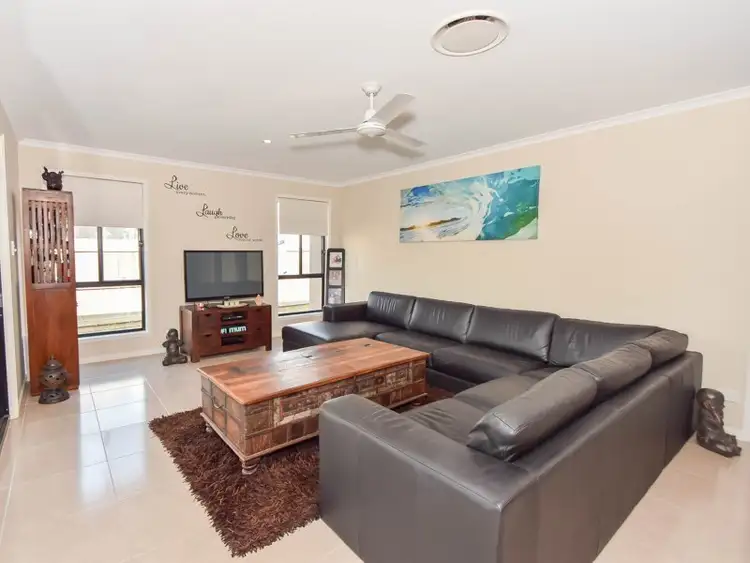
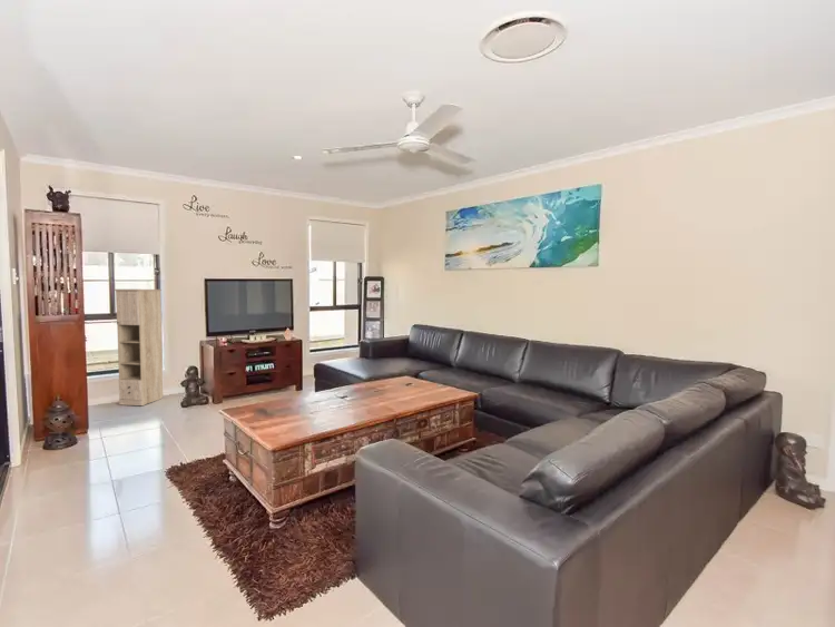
+ storage cabinet [114,288,164,406]
